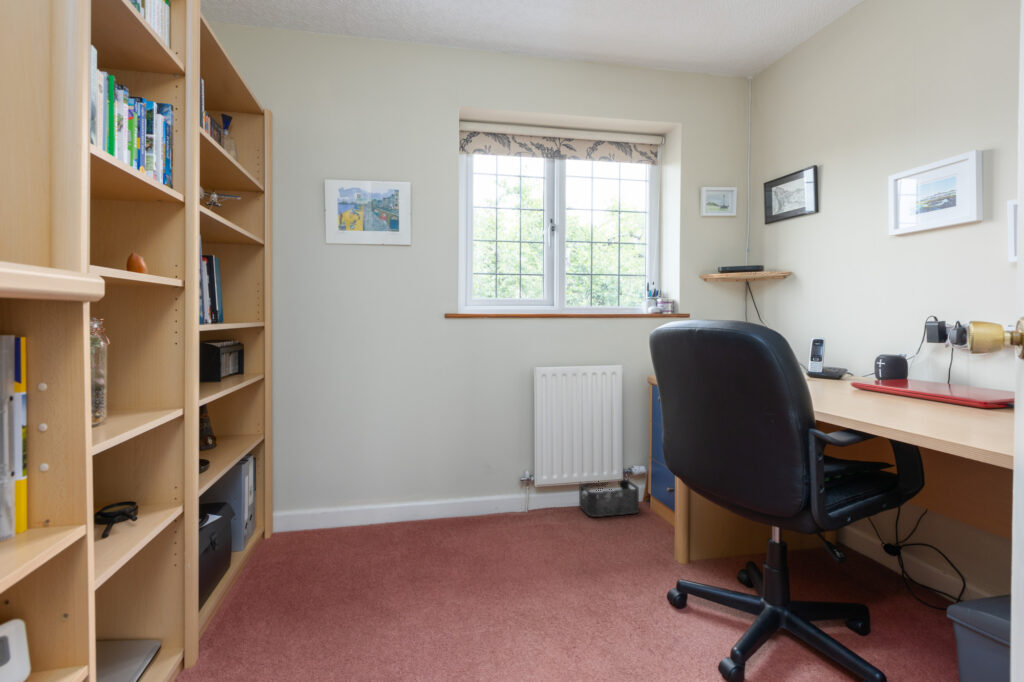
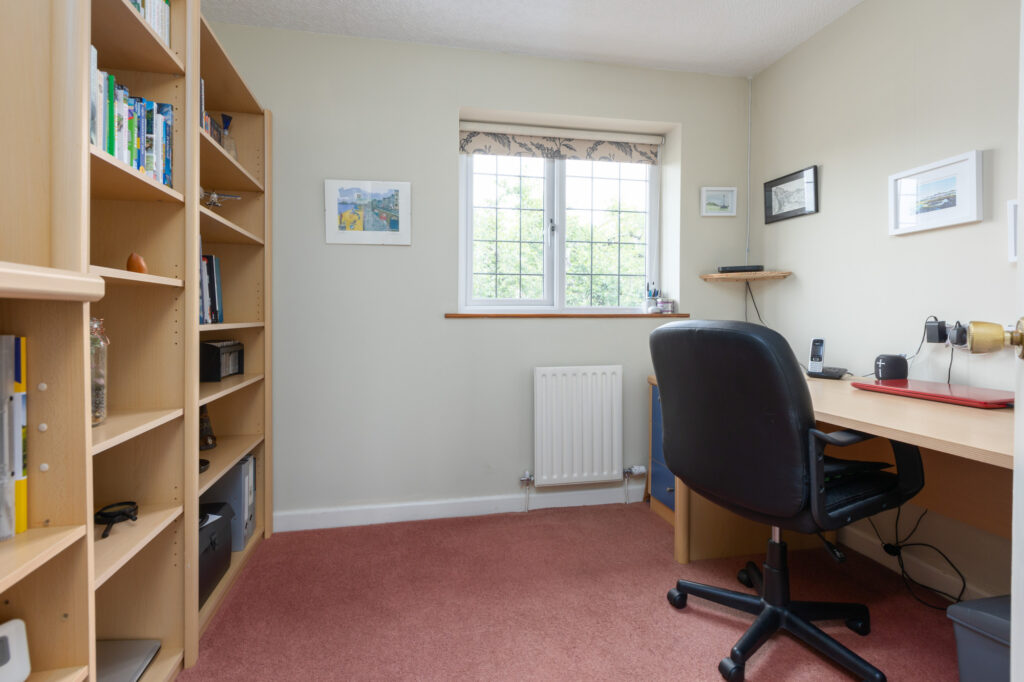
- storage bin [578,478,640,518]
